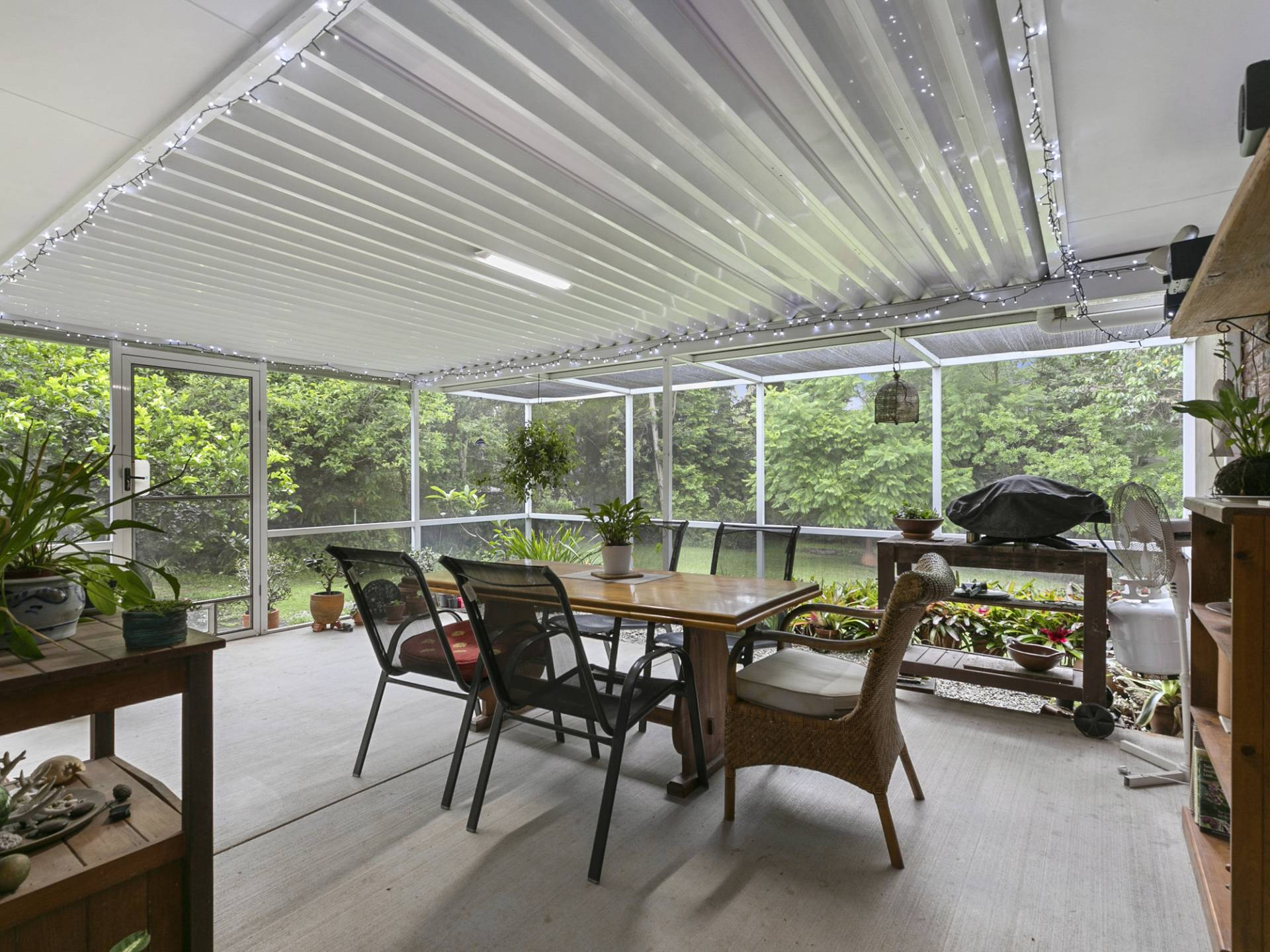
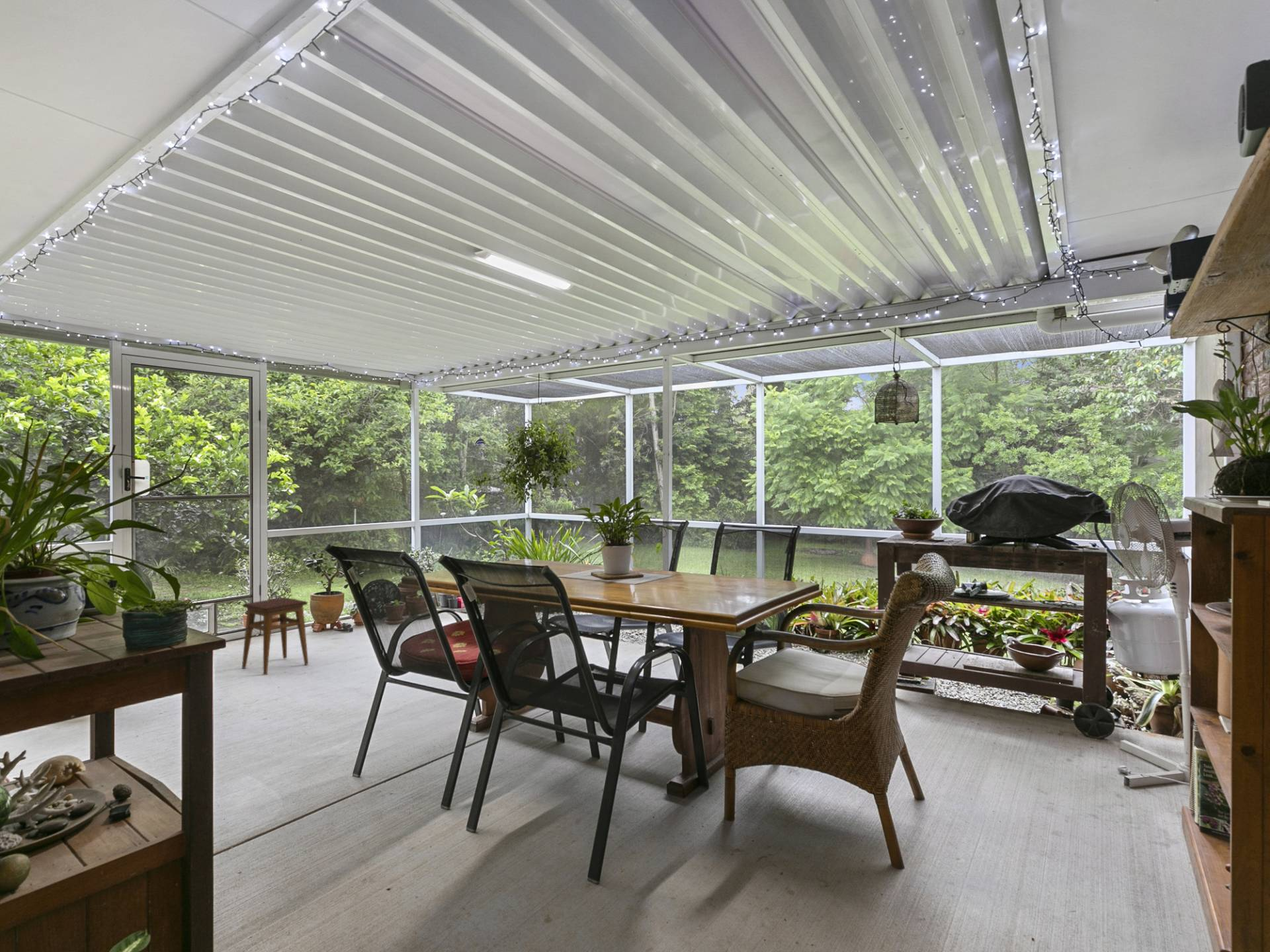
+ stool [241,597,309,676]
